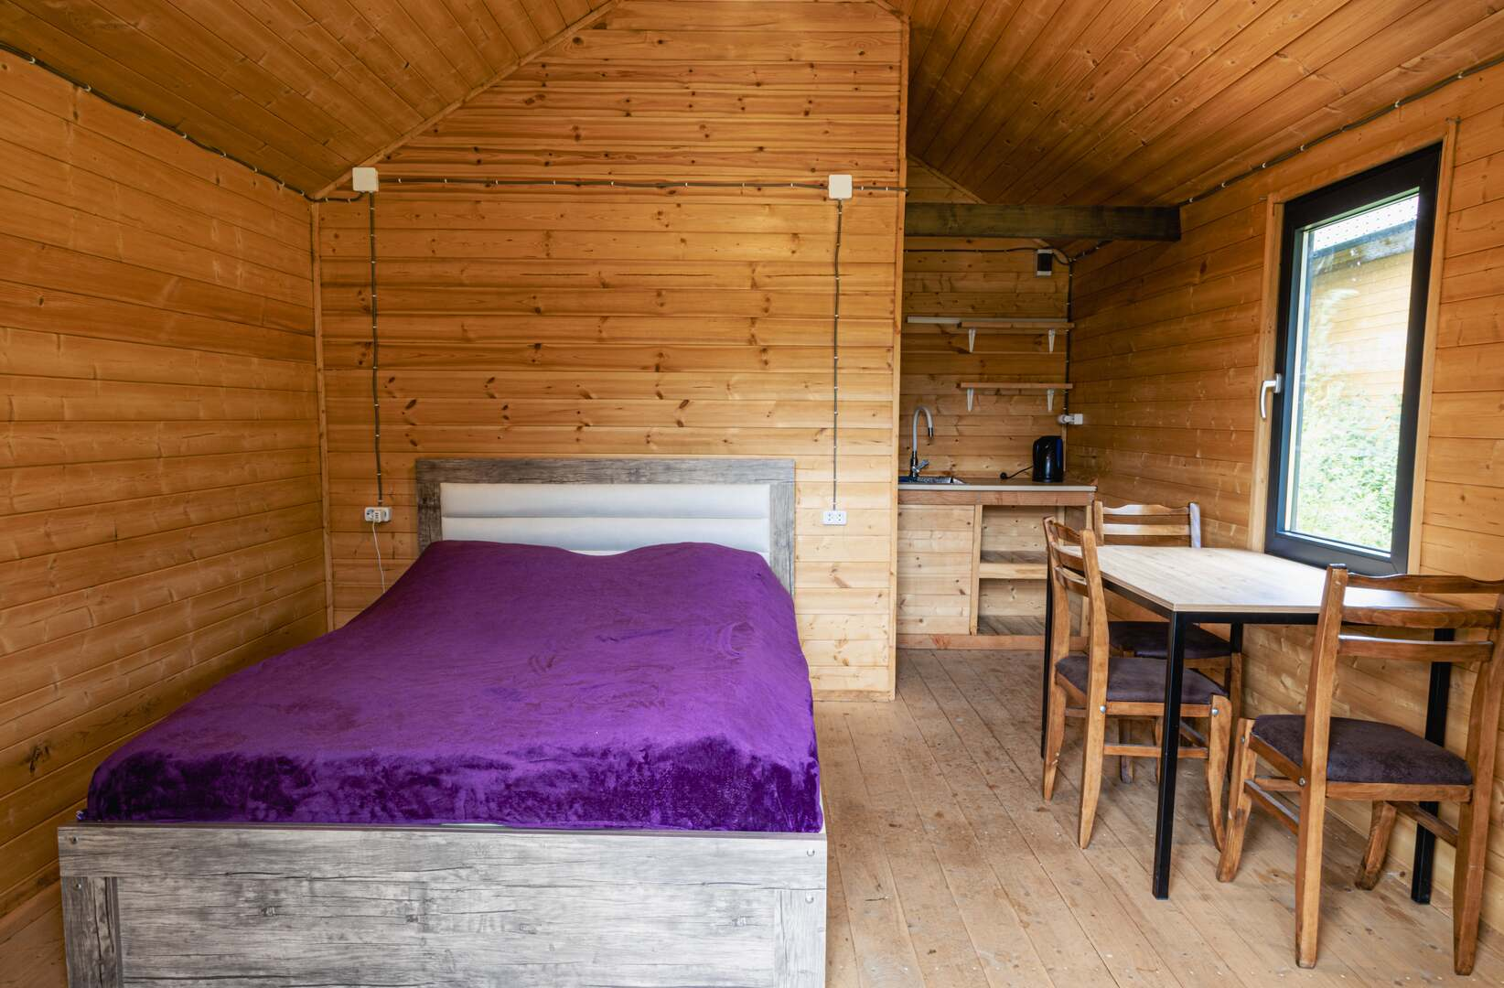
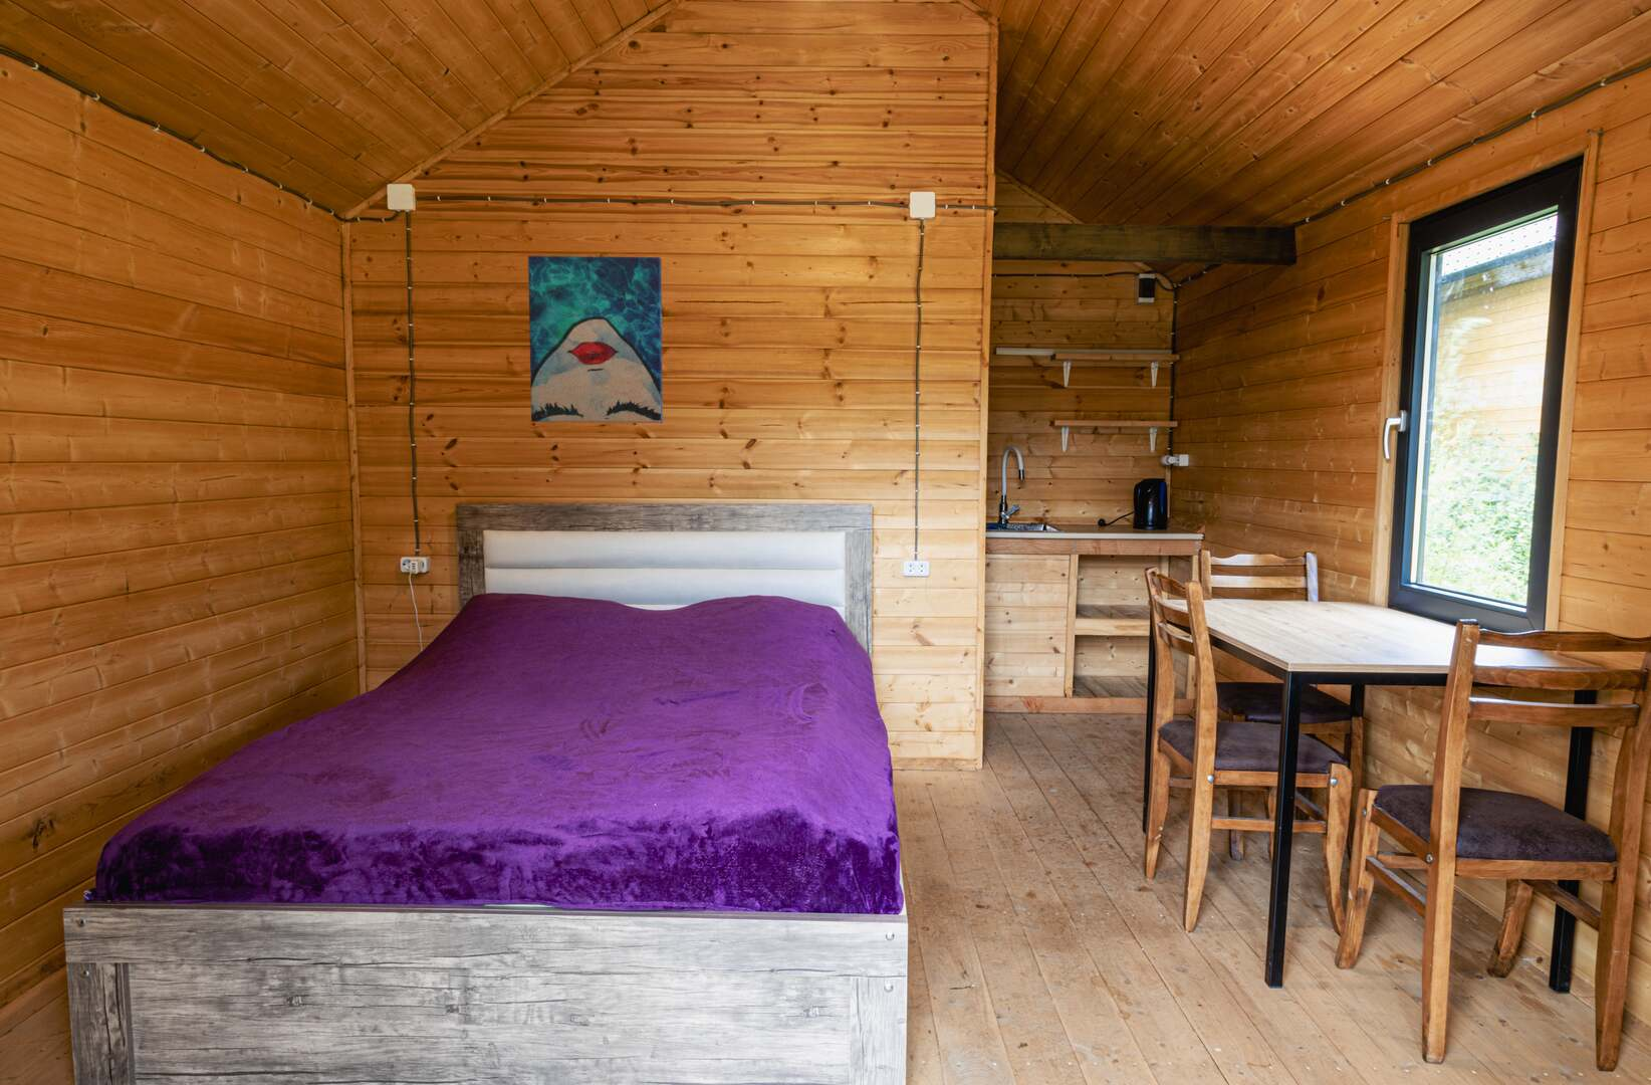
+ wall art [528,256,663,424]
